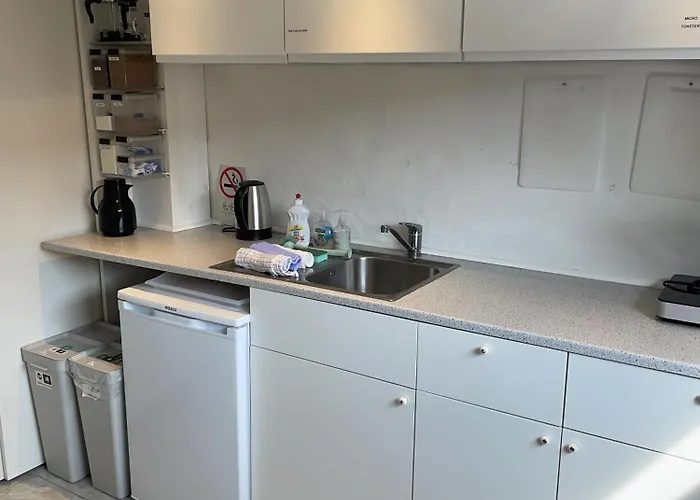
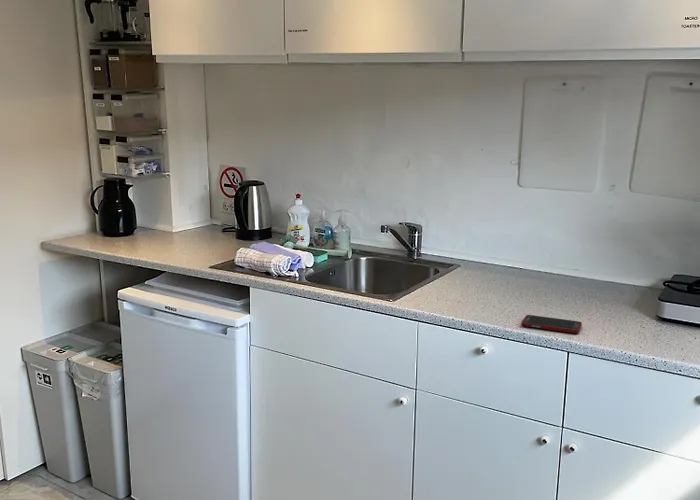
+ cell phone [521,314,583,334]
